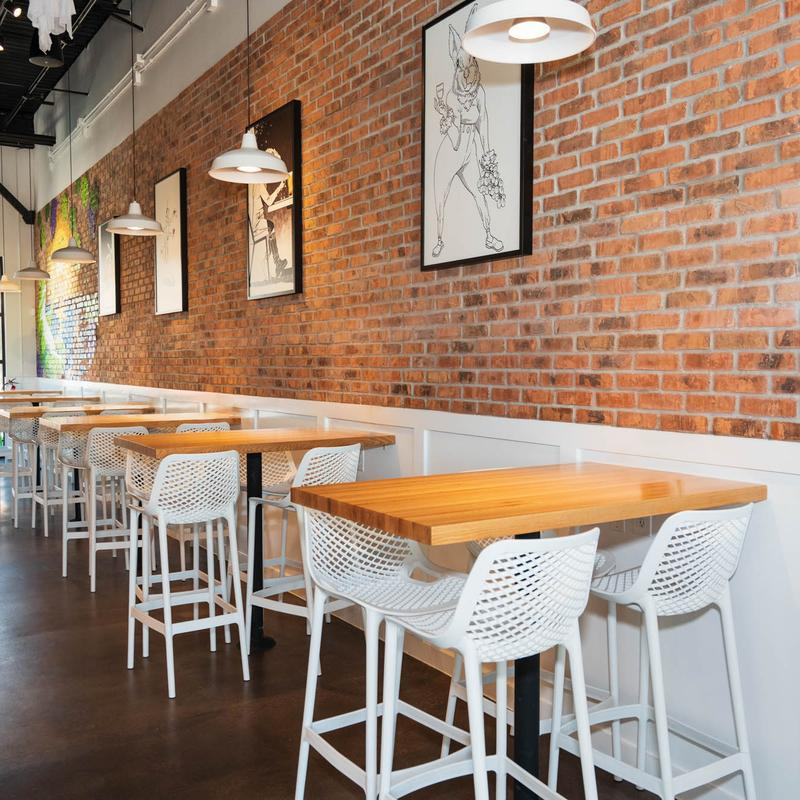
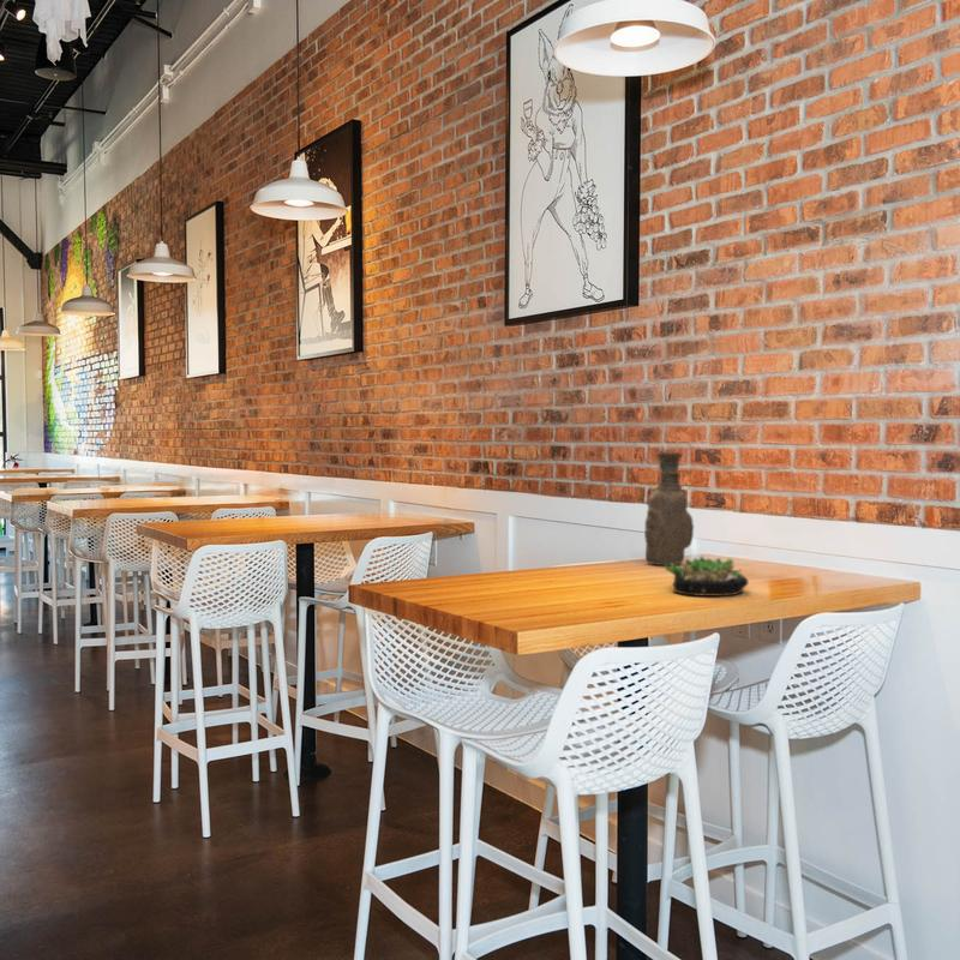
+ vase [643,451,695,566]
+ succulent plant [664,556,750,598]
